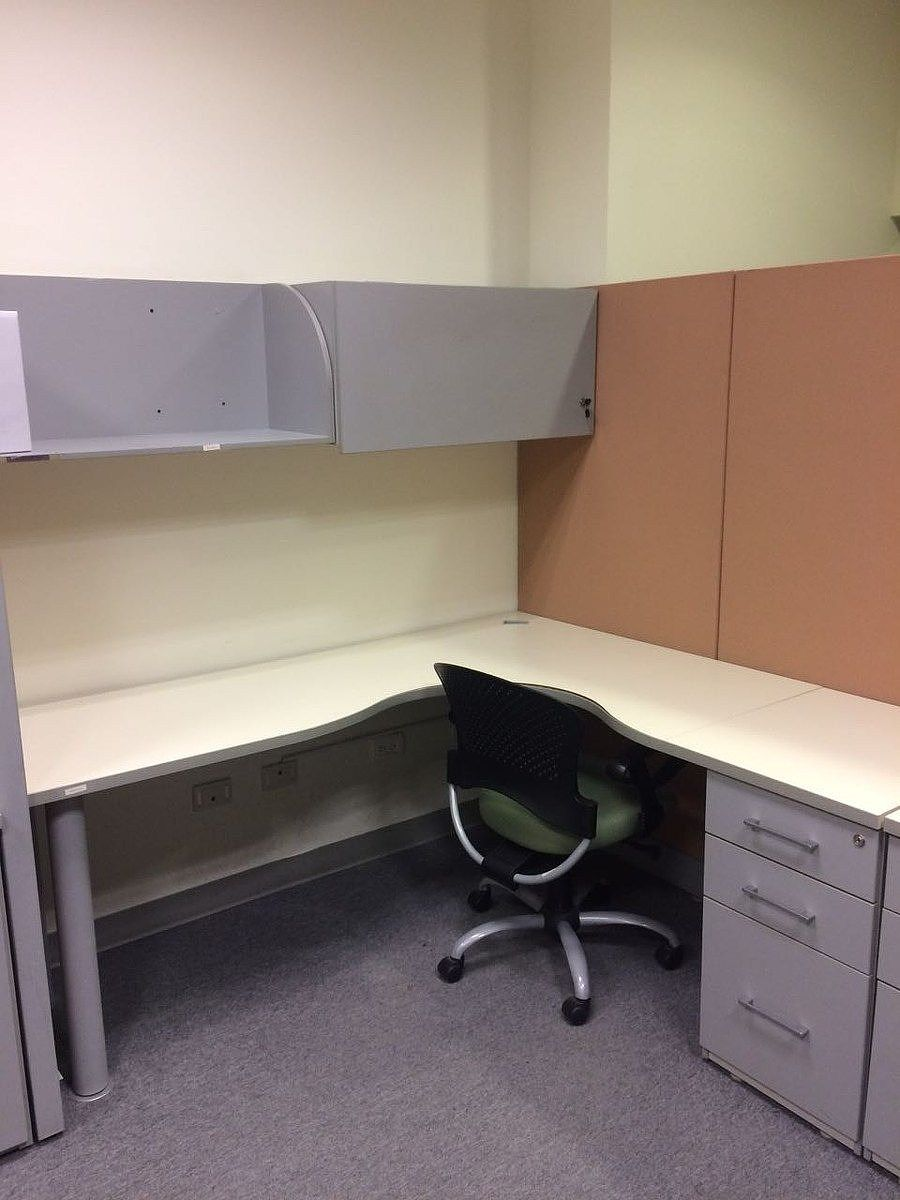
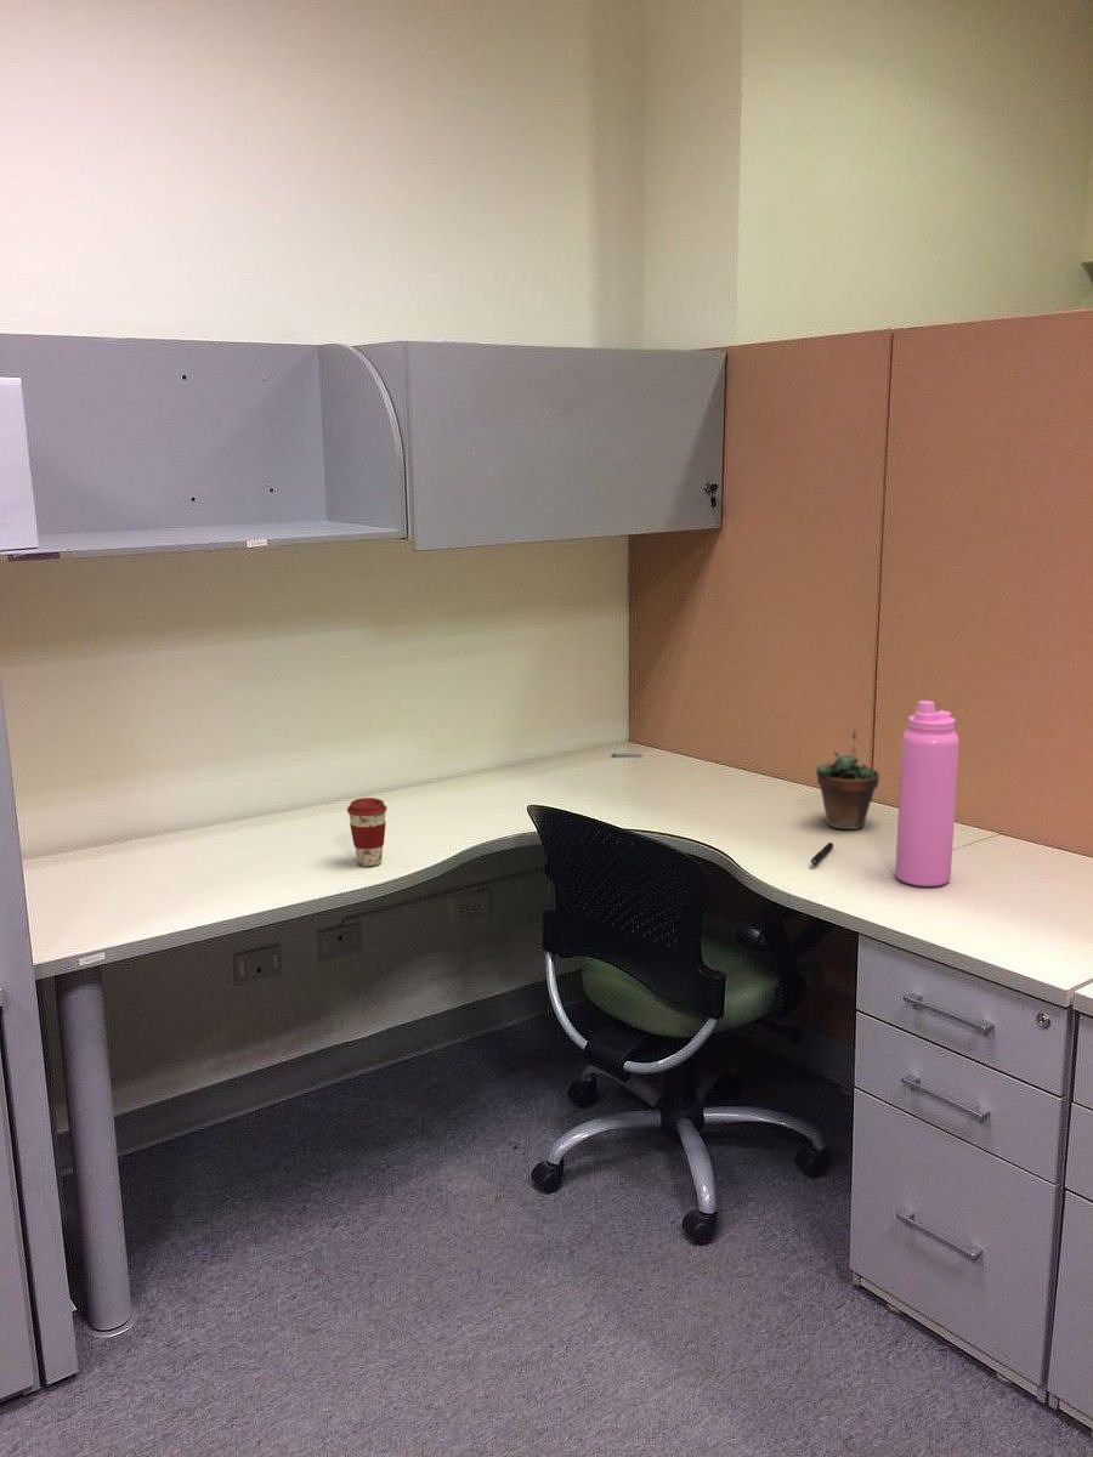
+ coffee cup [346,796,389,867]
+ pen [810,841,834,867]
+ water bottle [894,699,961,888]
+ succulent plant [815,727,880,830]
